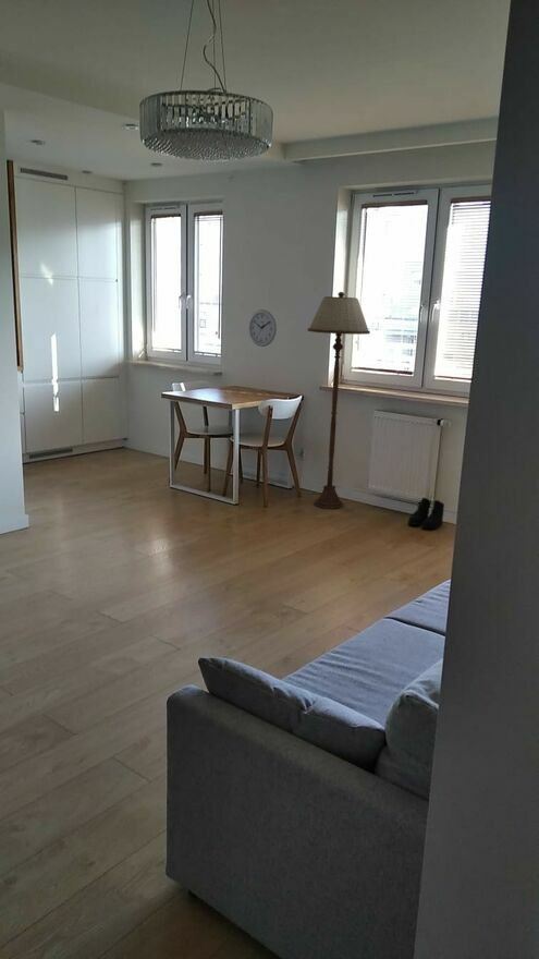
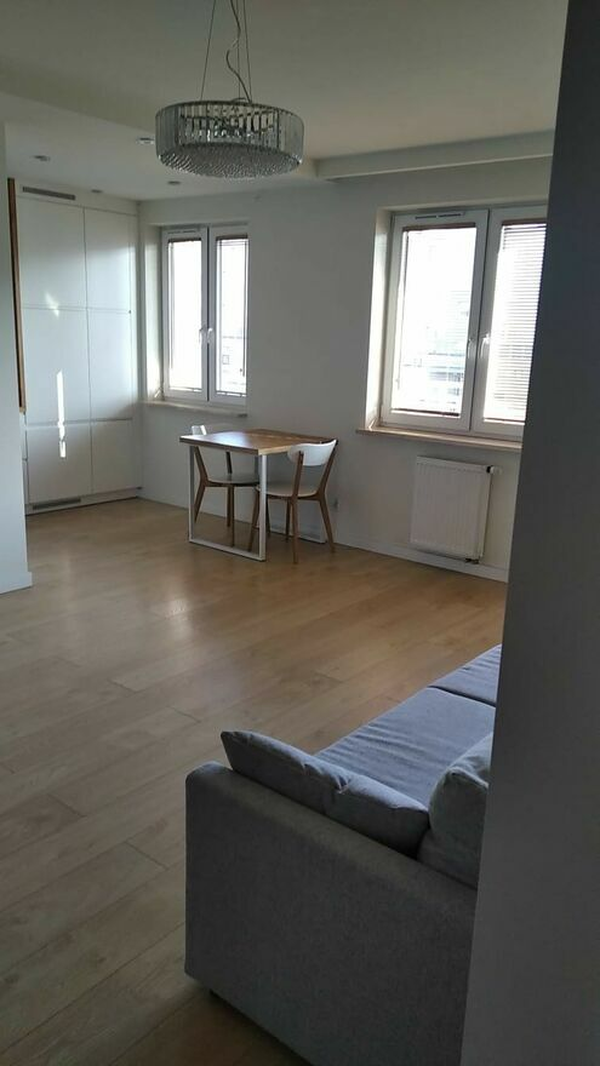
- boots [407,497,445,531]
- floor lamp [307,291,371,510]
- wall clock [247,308,278,348]
